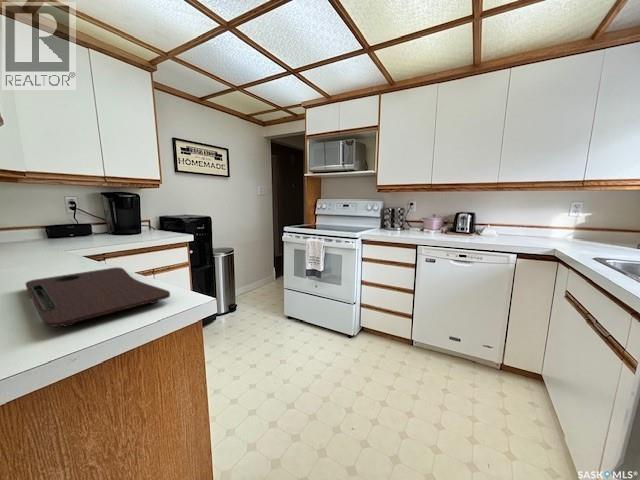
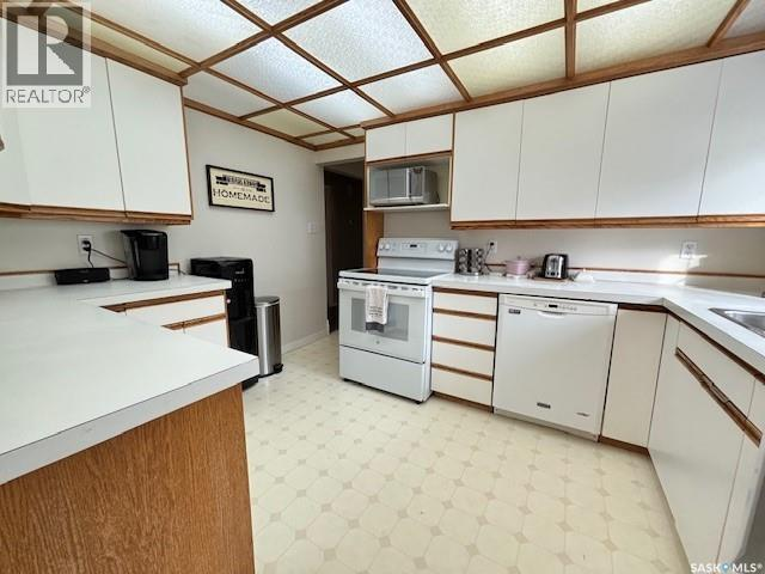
- cutting board [24,266,171,328]
